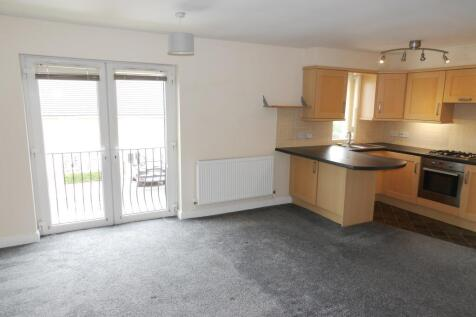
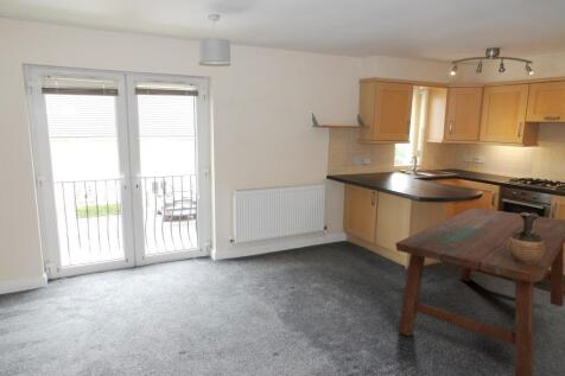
+ dining table [394,208,565,376]
+ ceramic jug [508,211,545,265]
